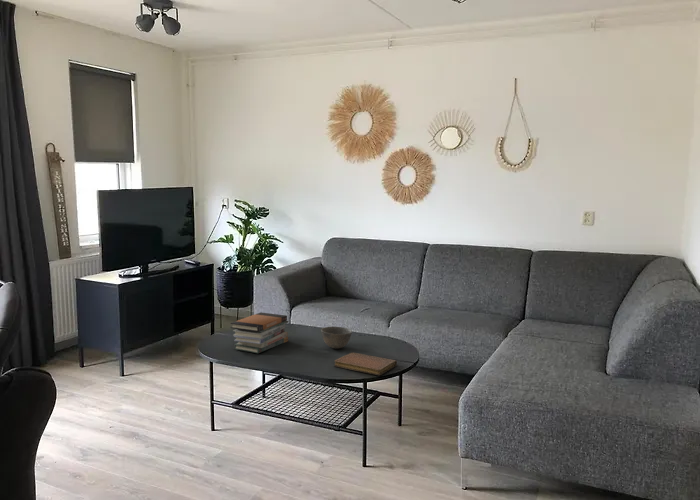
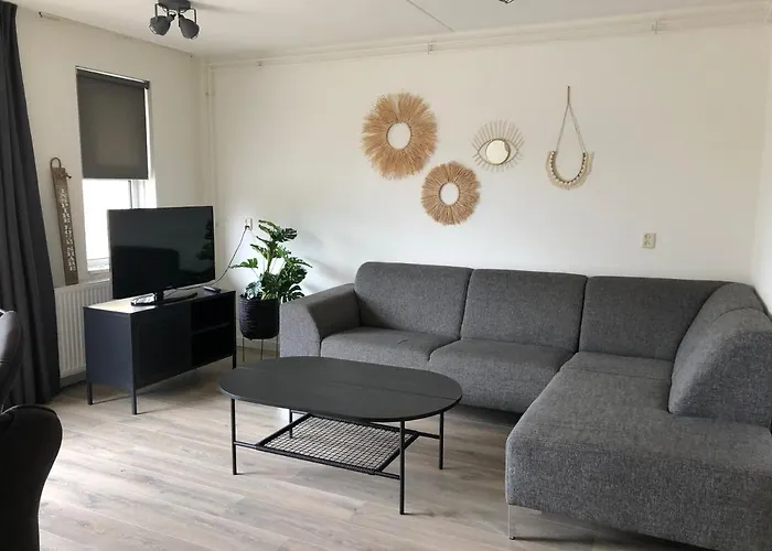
- book stack [229,311,289,354]
- notebook [333,352,398,376]
- bowl [320,326,353,349]
